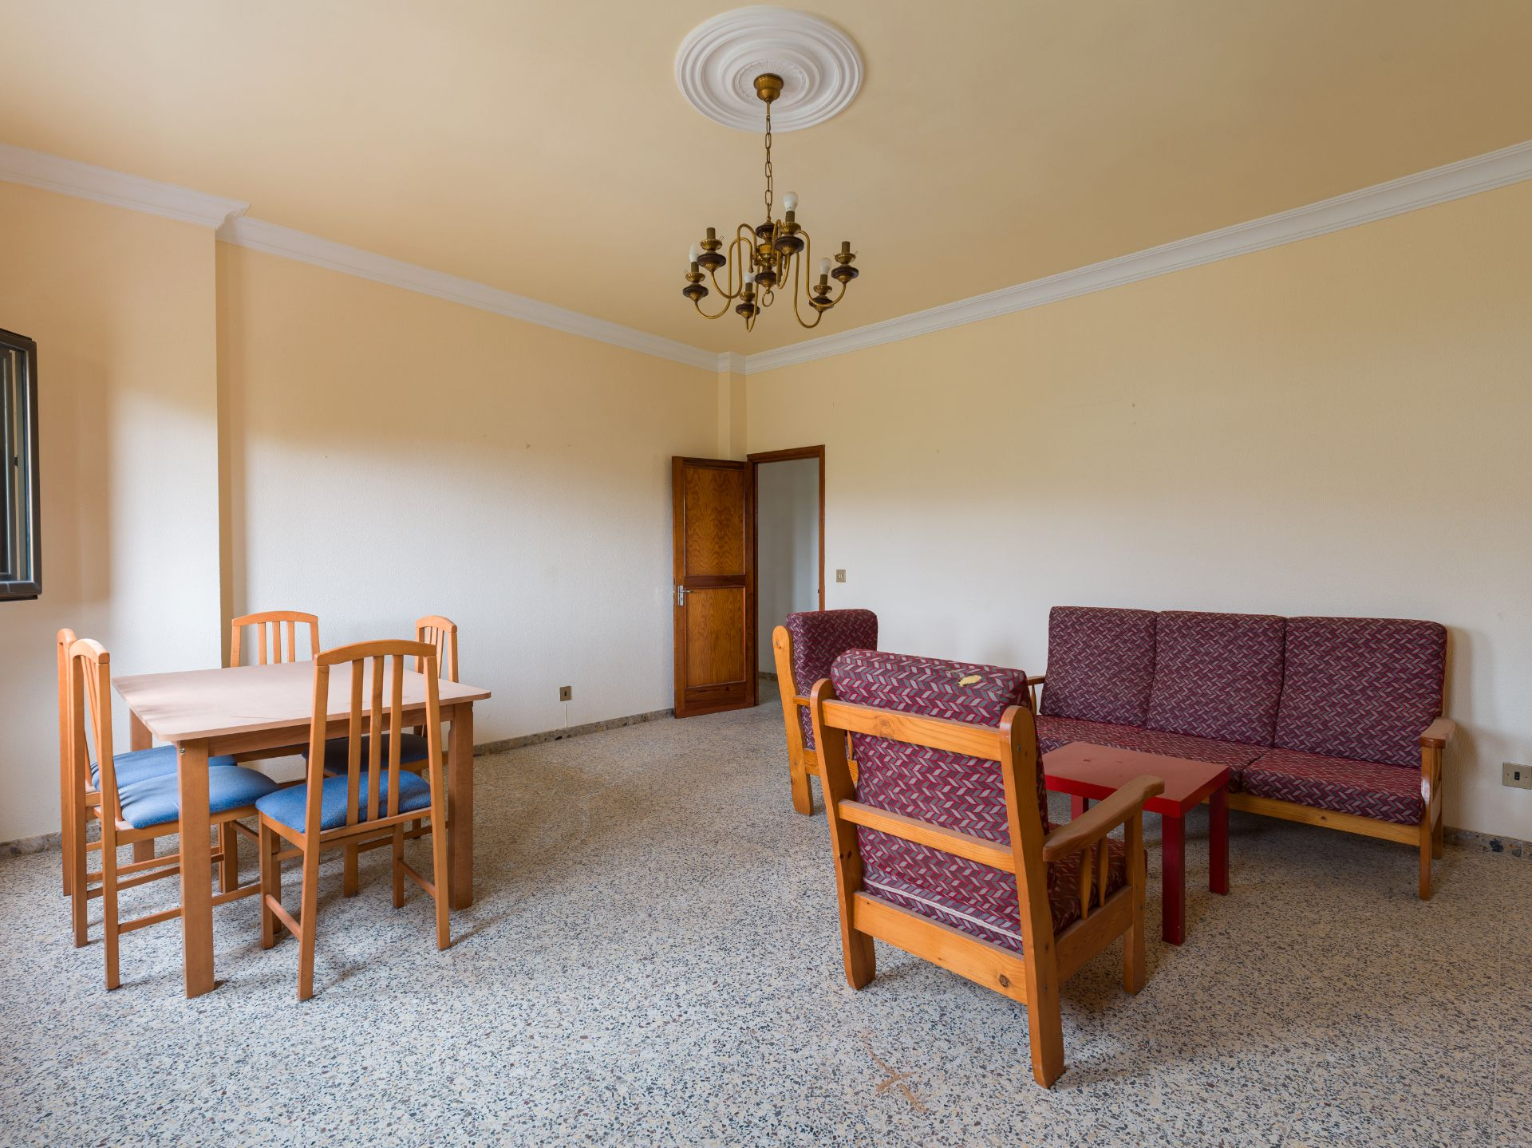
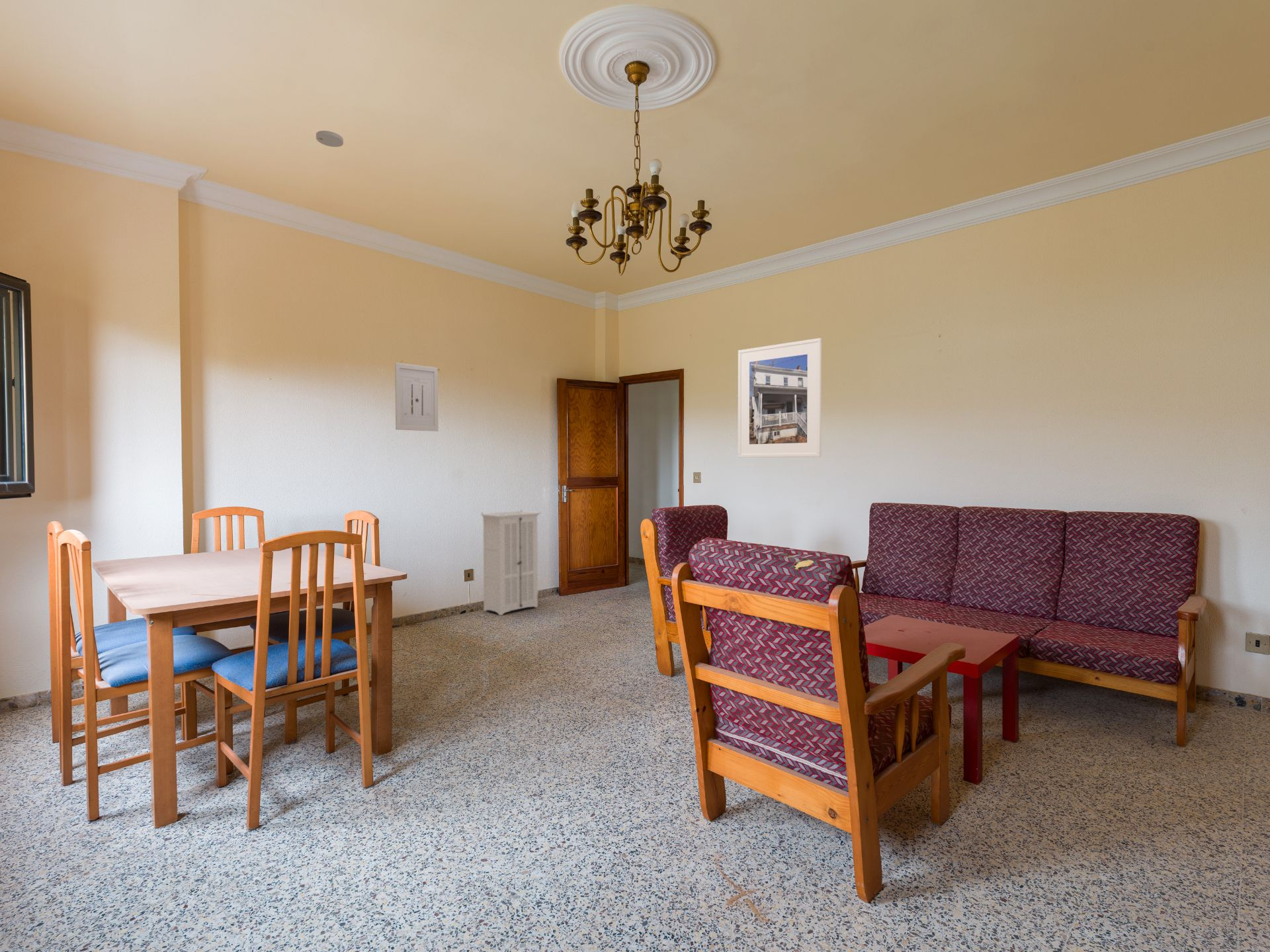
+ smoke detector [316,130,344,148]
+ wall art [394,362,439,432]
+ storage cabinet [480,509,542,616]
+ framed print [738,337,822,458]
